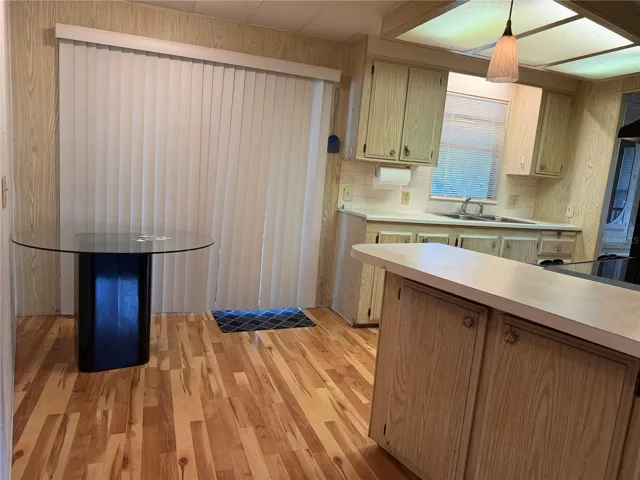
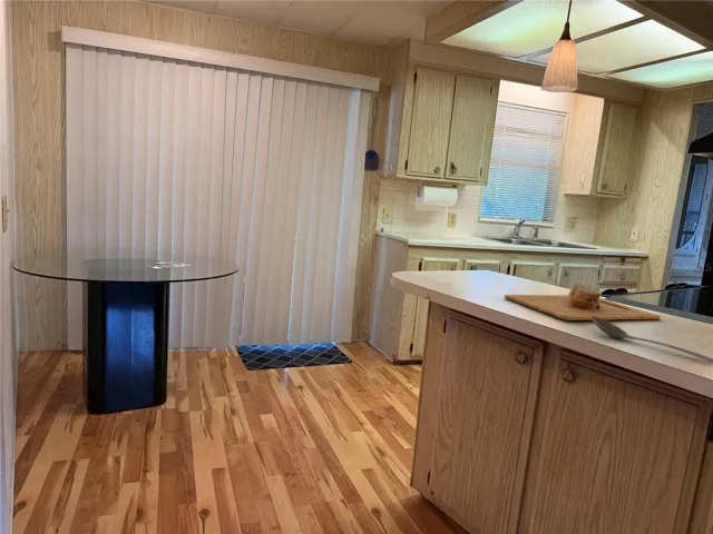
+ stirrer [592,316,713,364]
+ cutting board [504,281,662,322]
